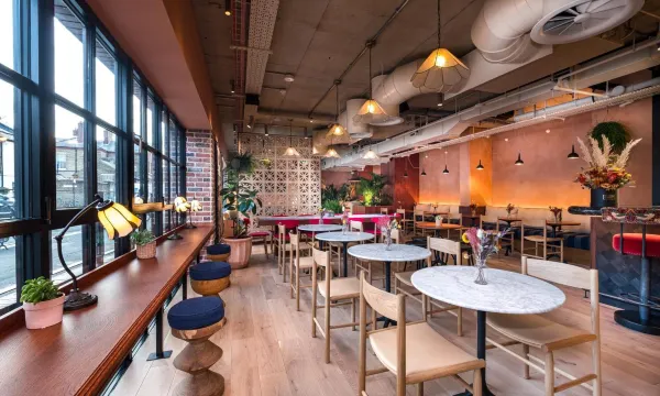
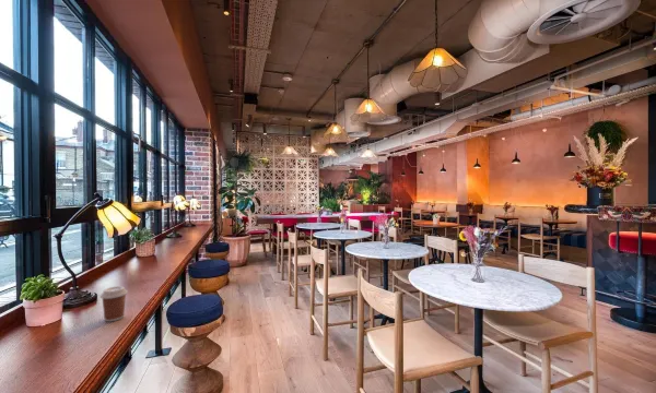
+ coffee cup [99,285,129,322]
